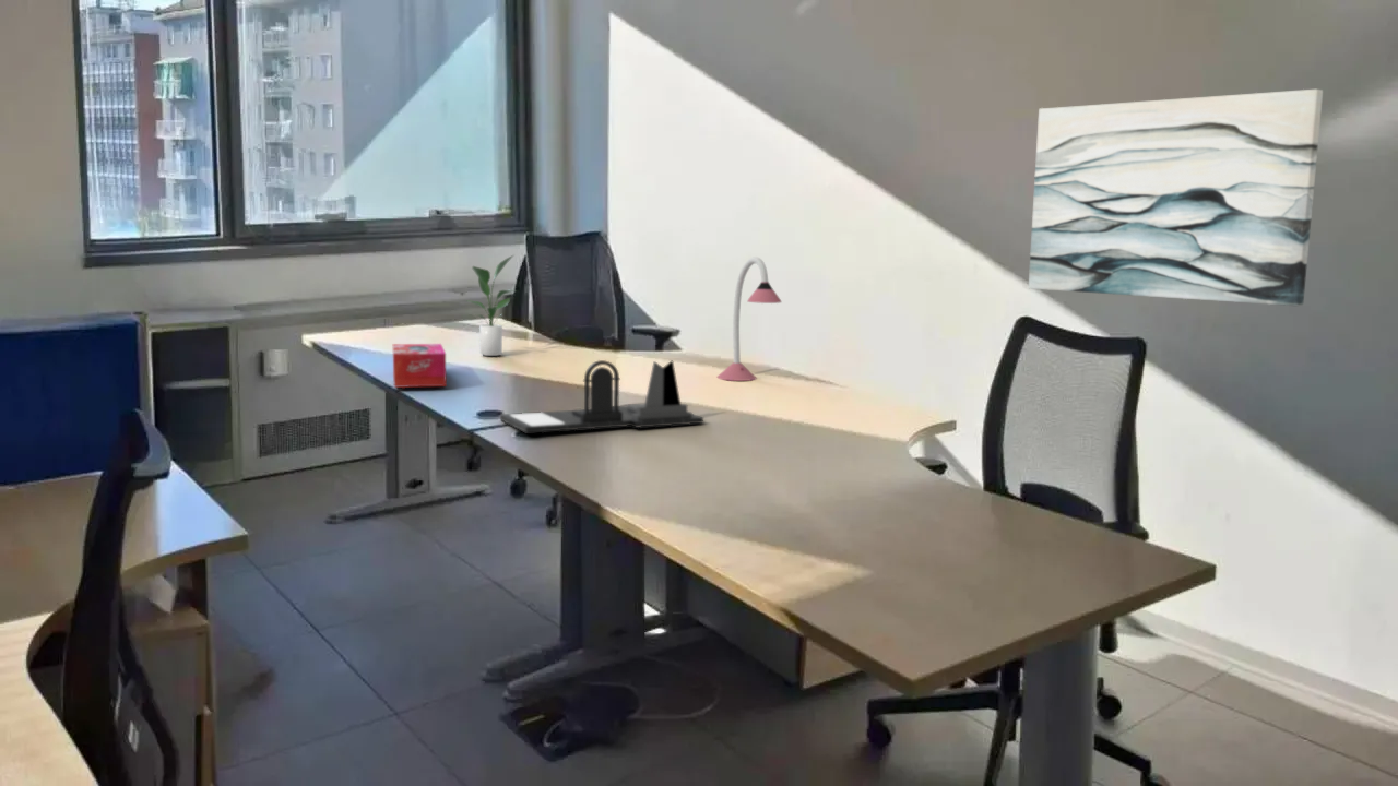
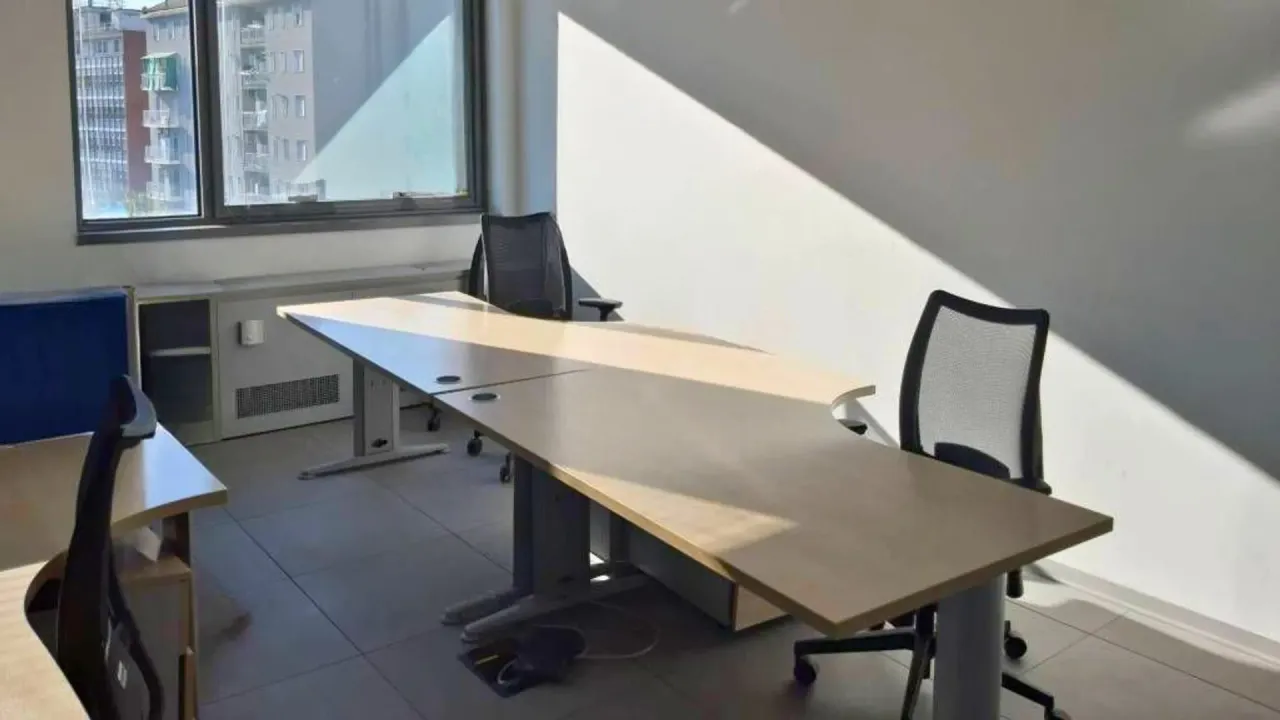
- desk organizer [499,359,704,433]
- desk lamp [716,255,783,382]
- tissue box [392,343,447,389]
- wall art [1028,88,1324,307]
- potted plant [463,253,518,357]
